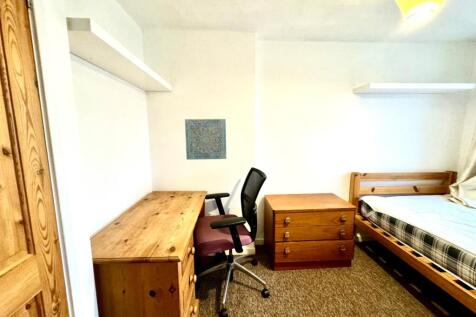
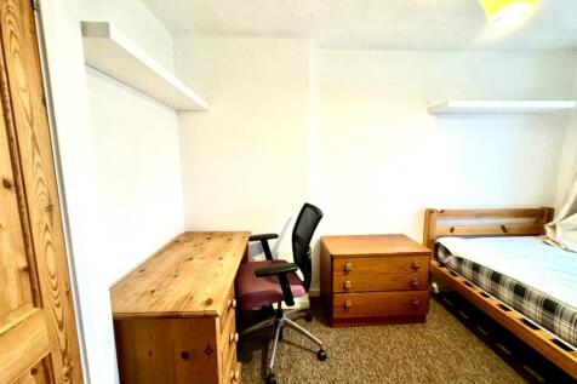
- wall art [184,118,227,161]
